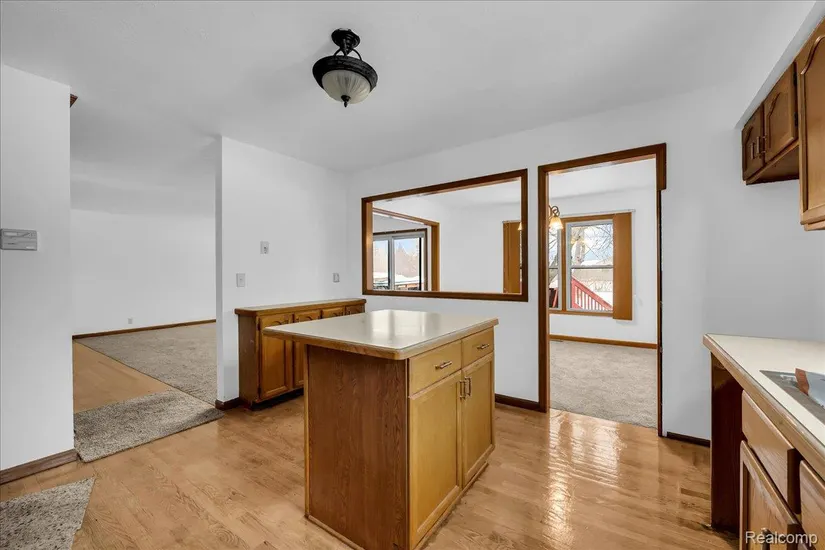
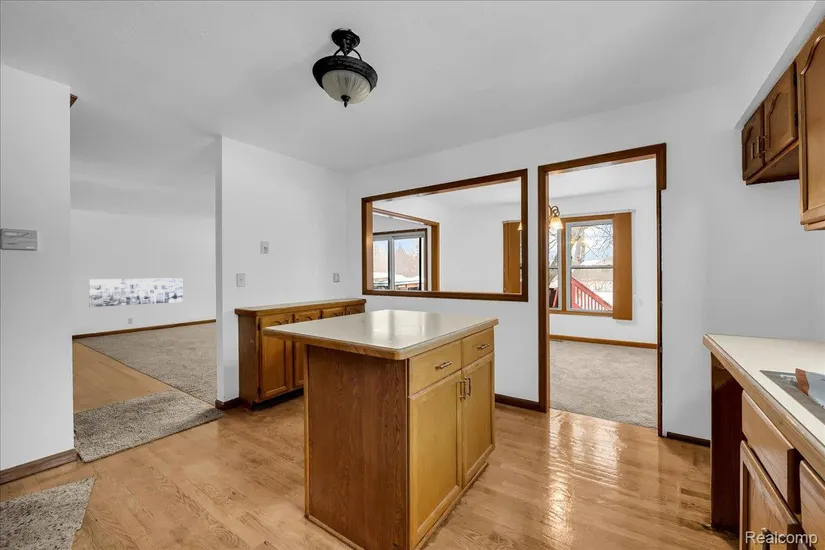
+ wall art [88,277,184,308]
